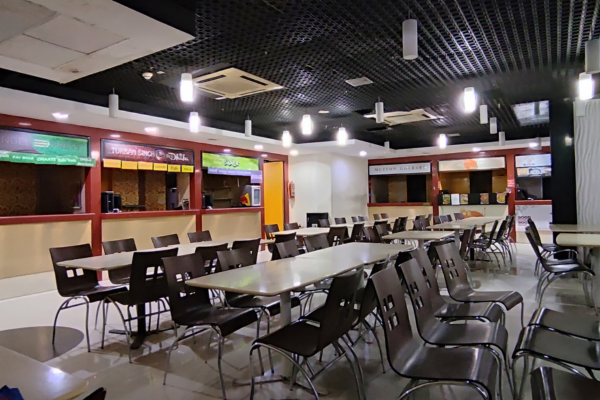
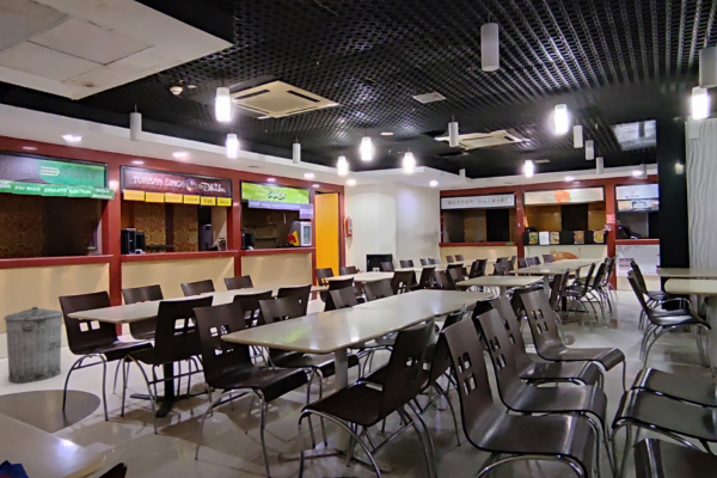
+ trash can [4,306,65,384]
